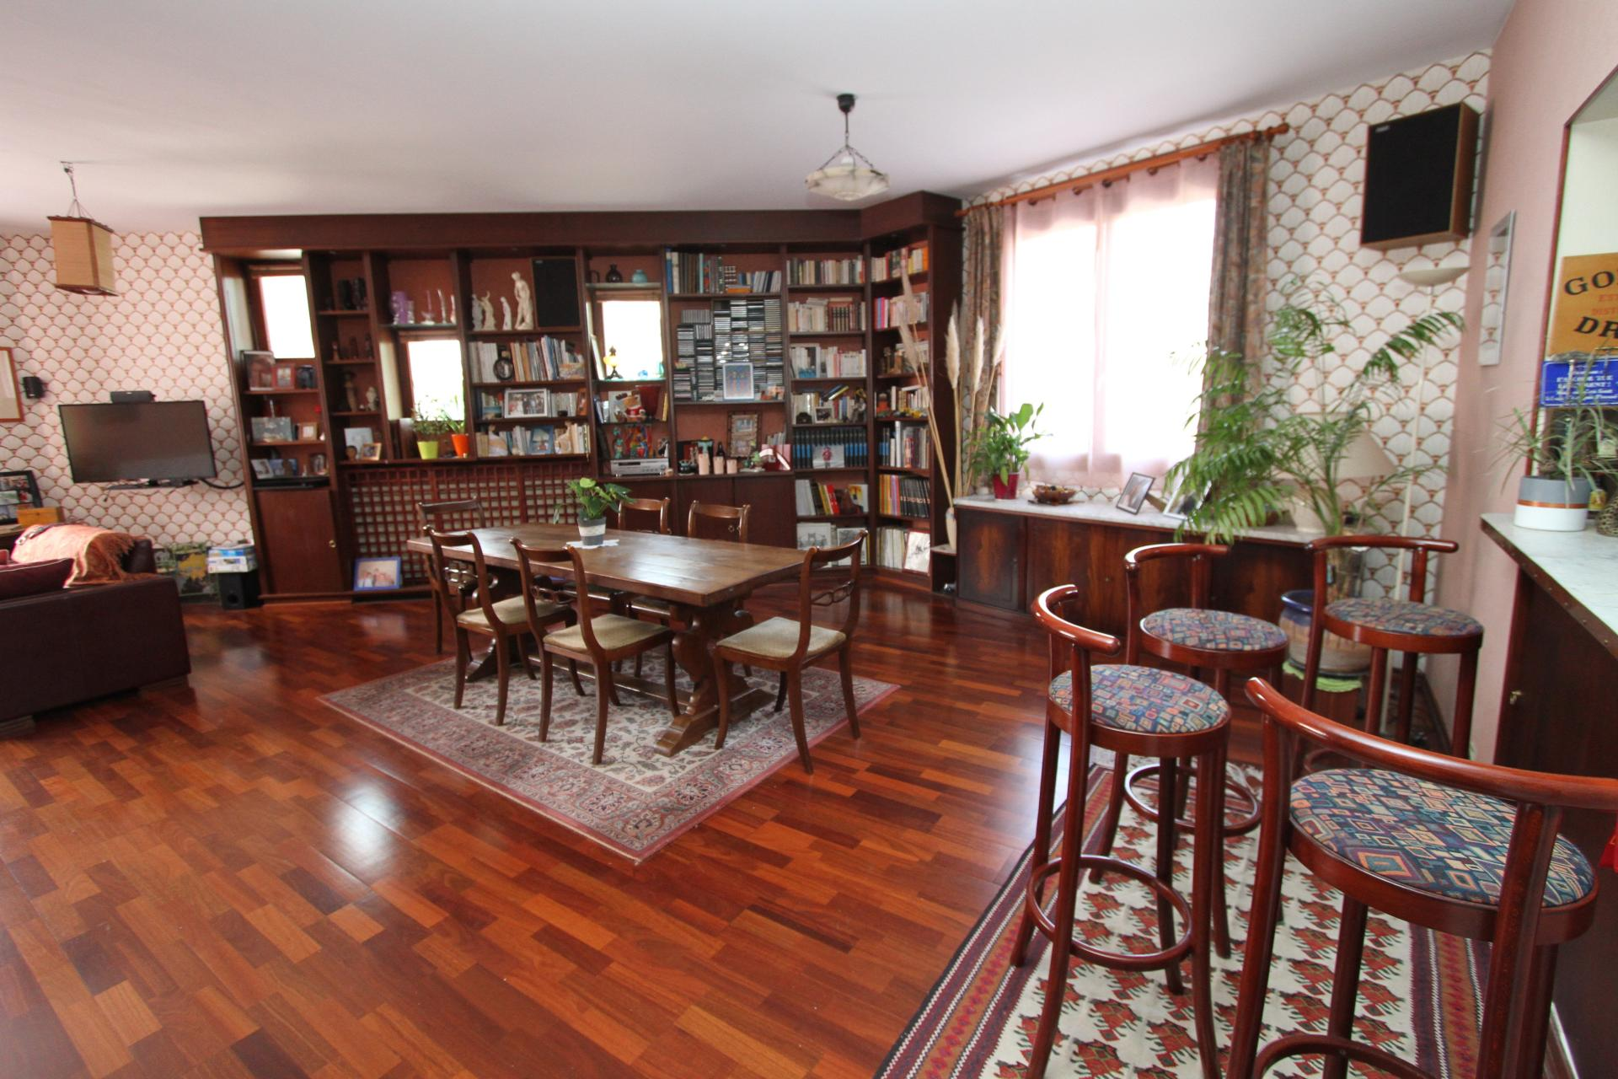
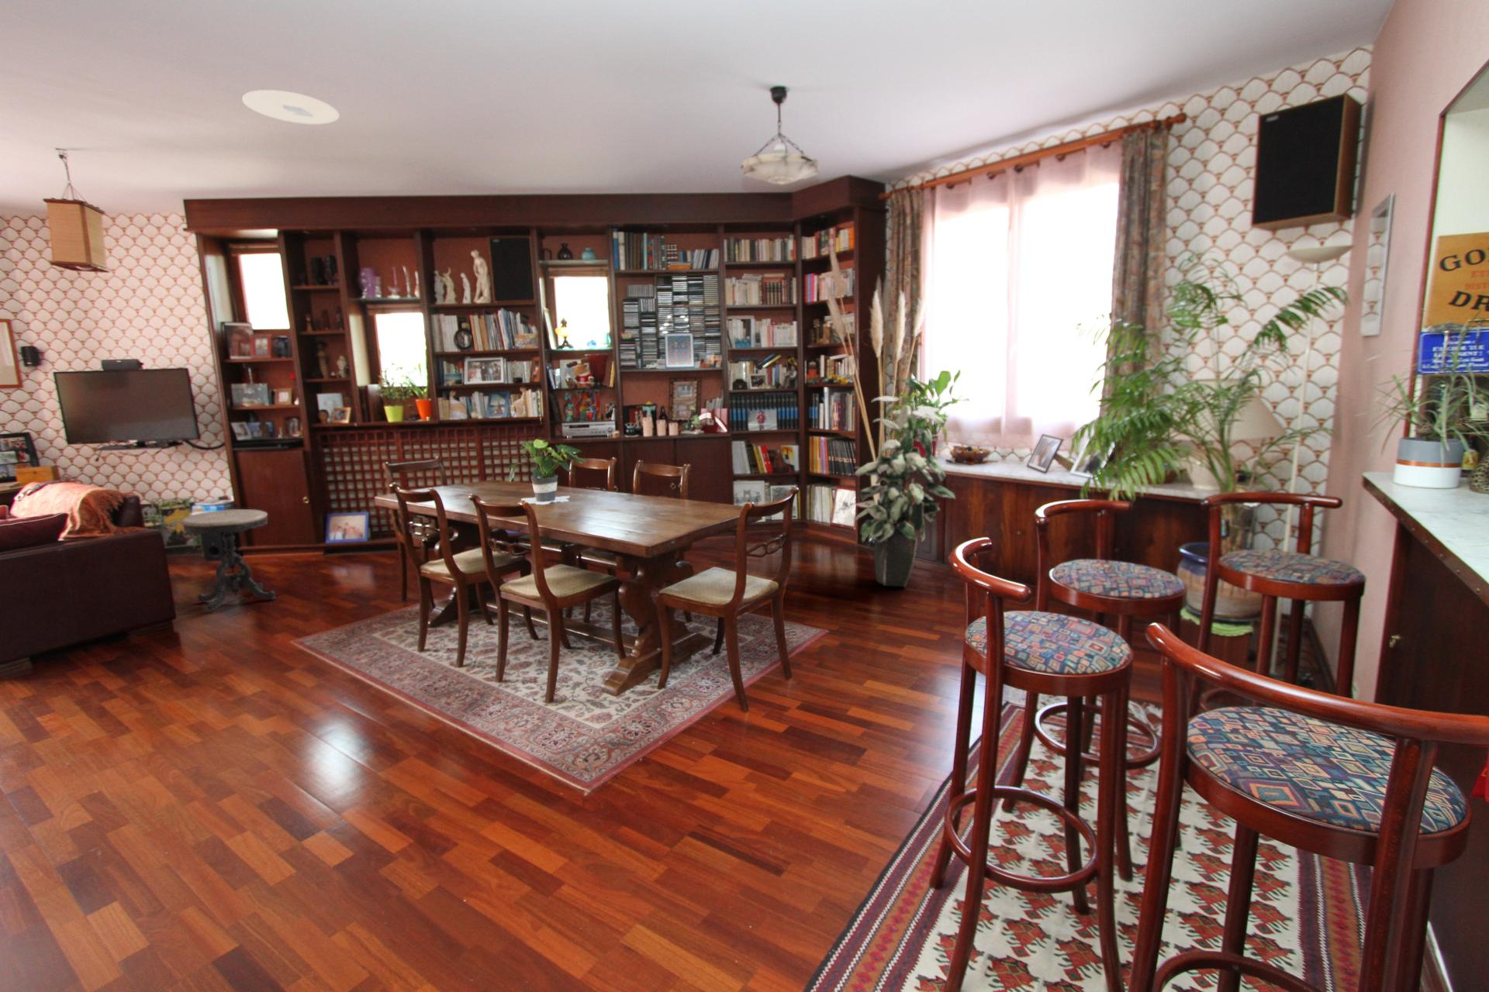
+ ceiling light [242,89,340,125]
+ indoor plant [853,395,957,588]
+ side table [179,508,277,613]
